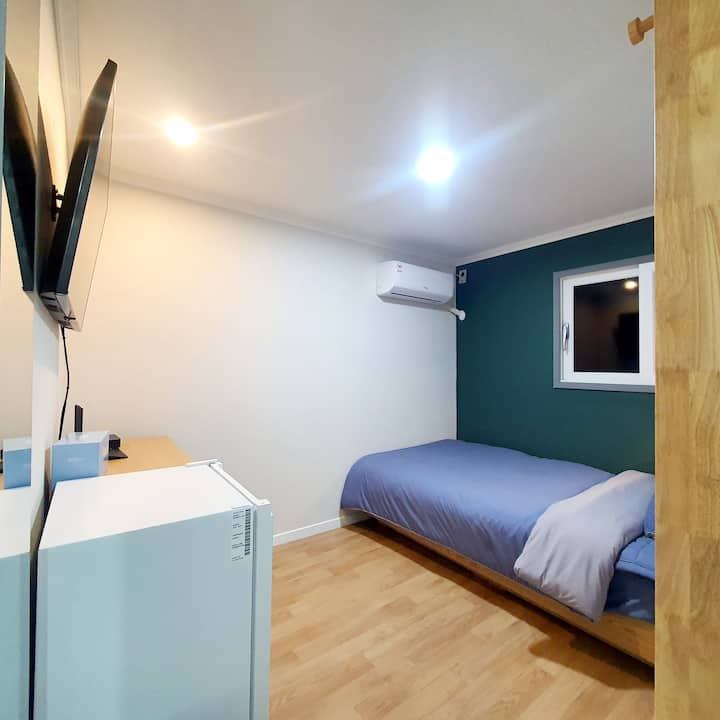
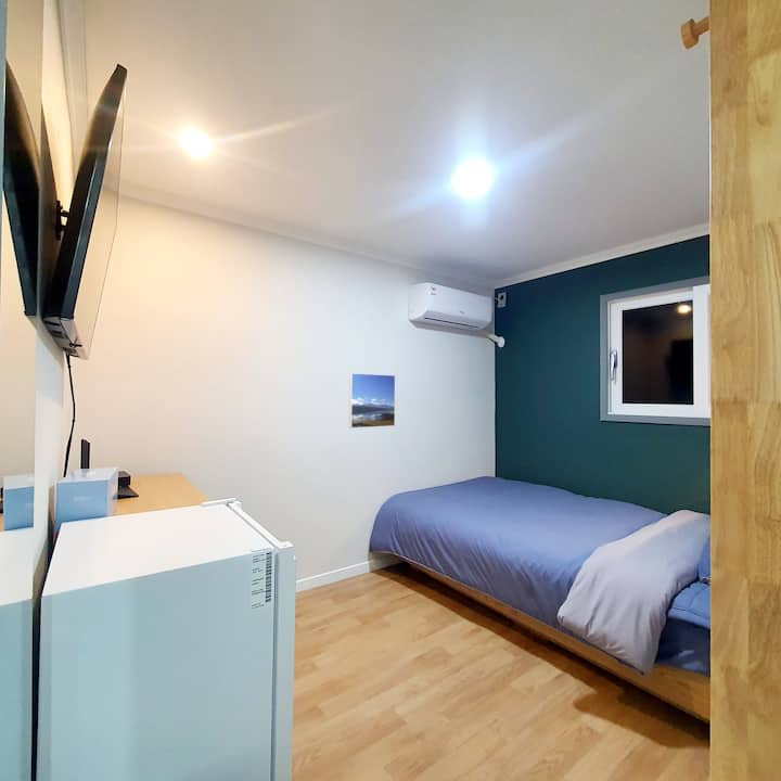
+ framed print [348,372,396,430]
